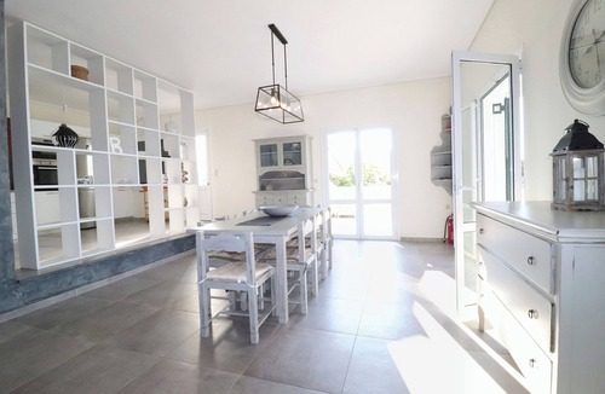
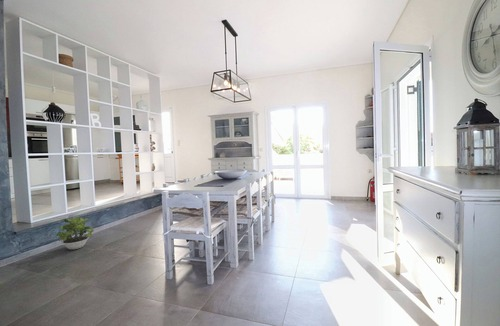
+ potted plant [56,215,95,250]
